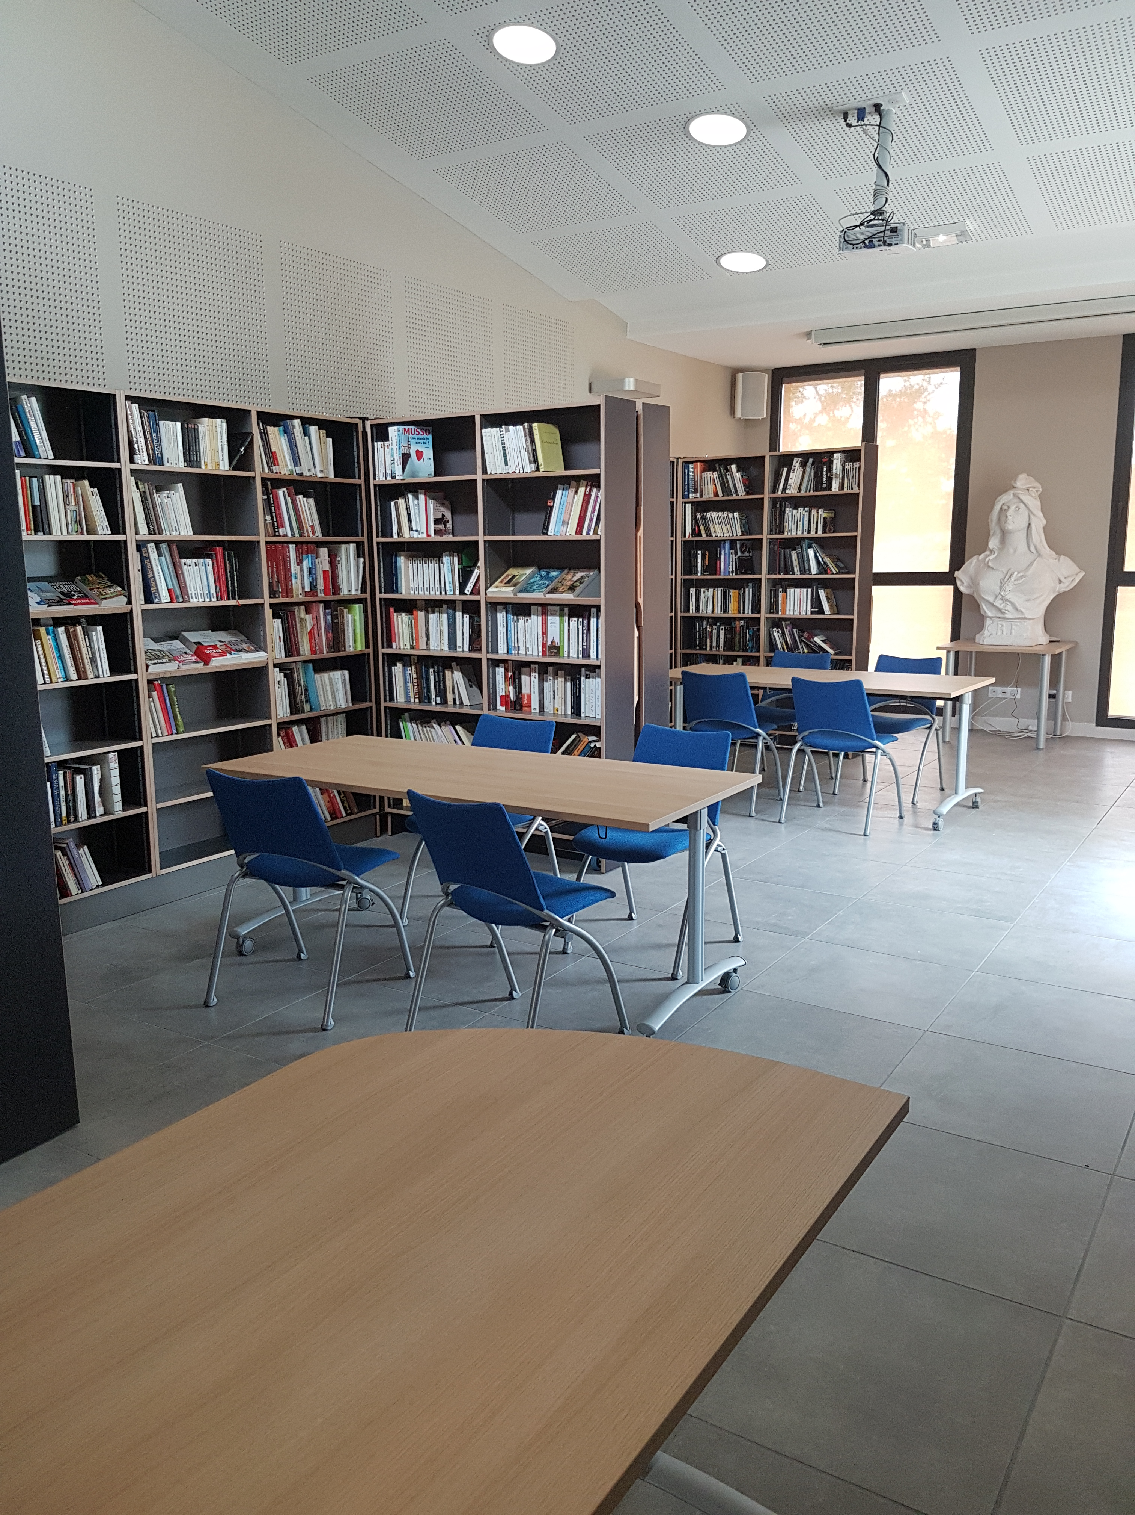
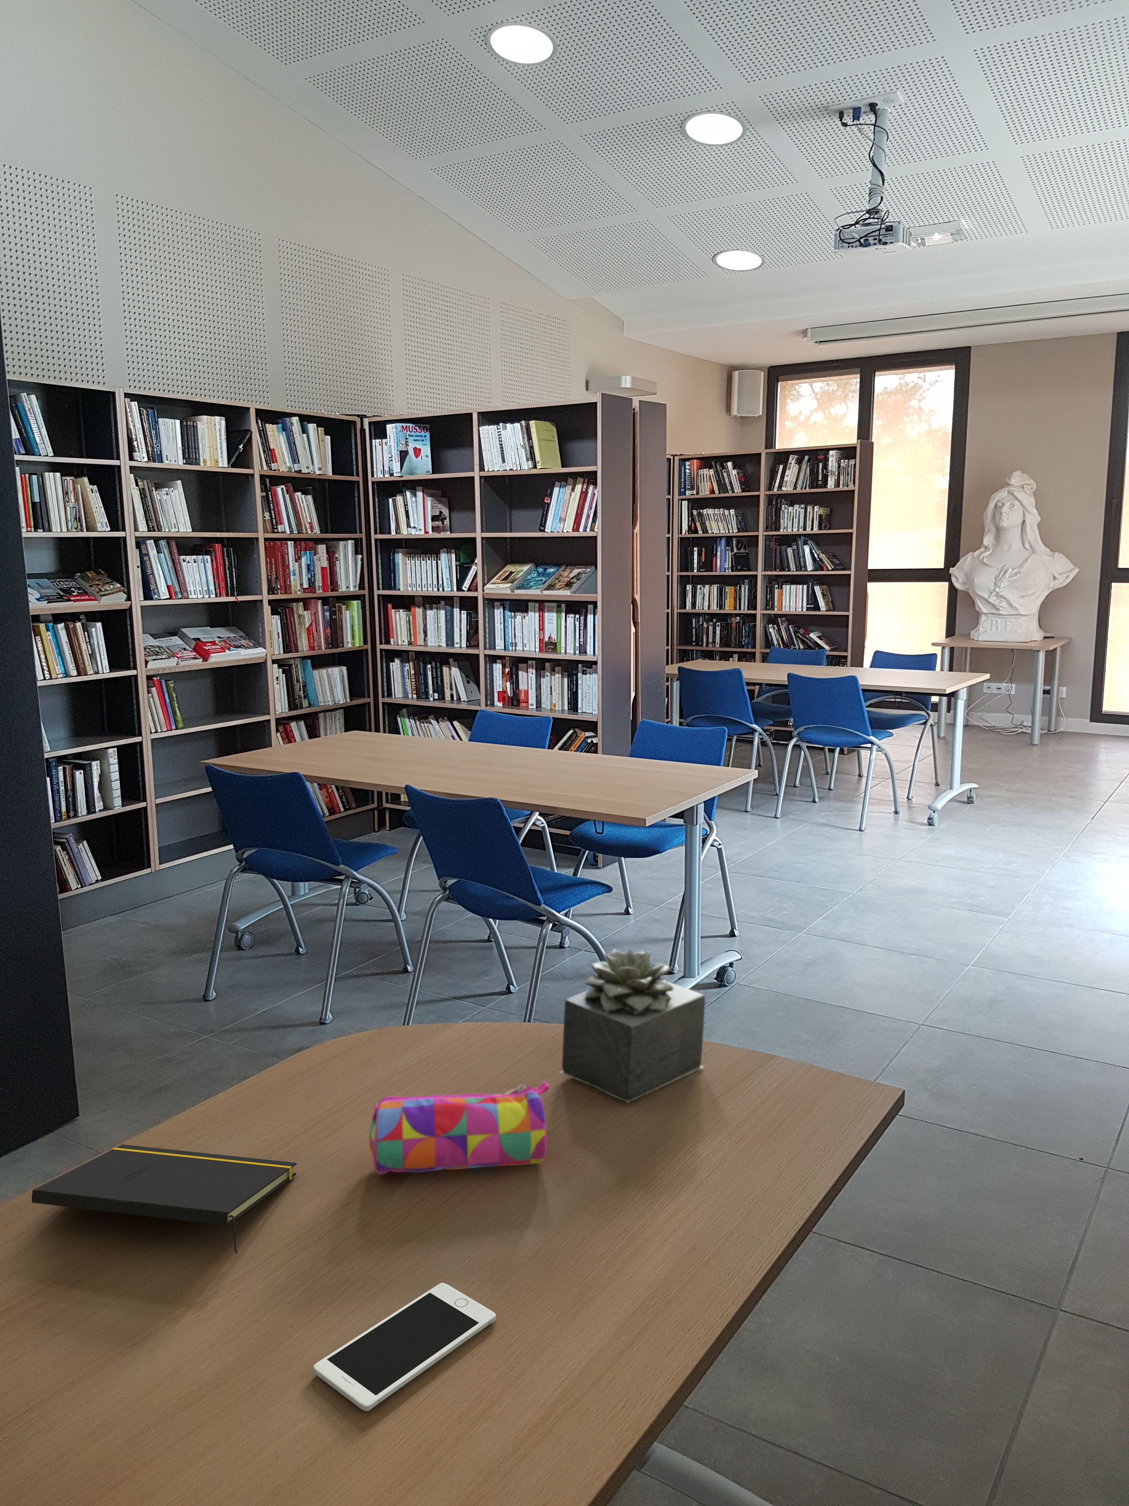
+ notepad [31,1144,298,1255]
+ pencil case [369,1080,549,1175]
+ succulent plant [560,949,706,1103]
+ cell phone [313,1282,496,1411]
